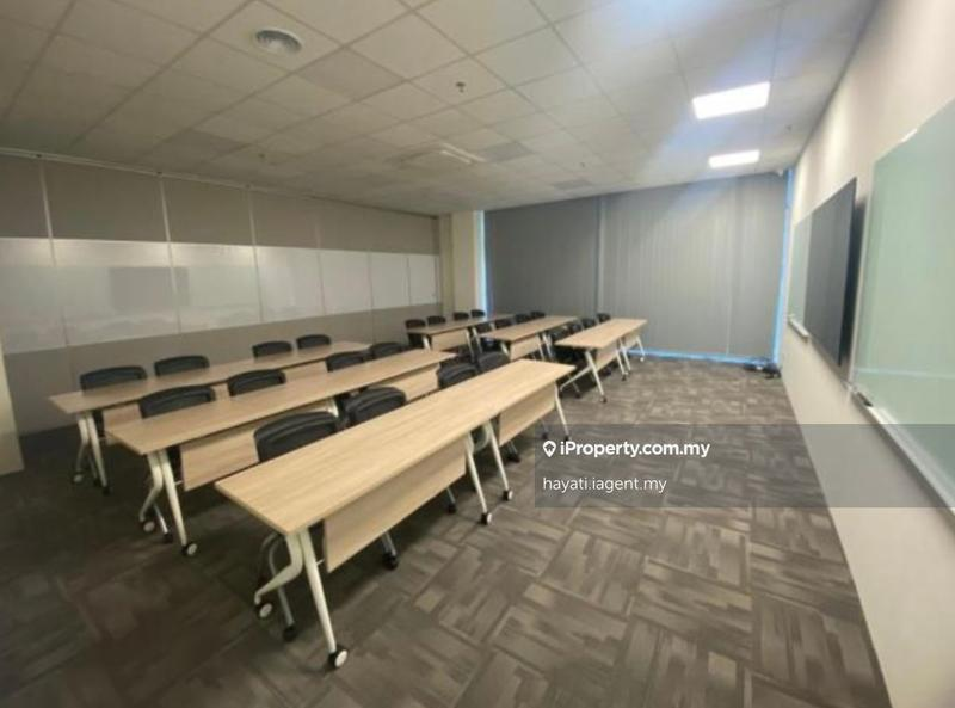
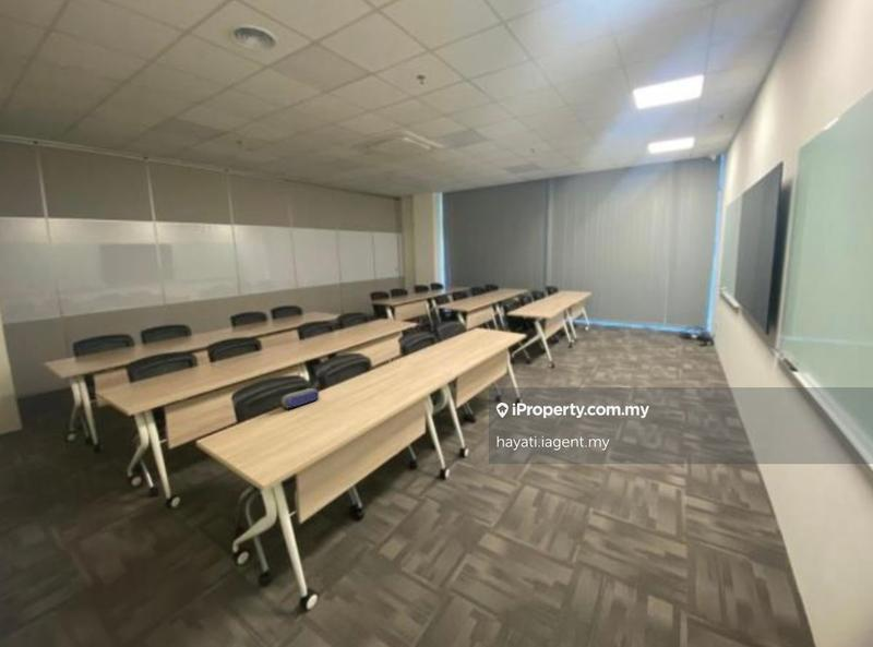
+ pencil case [279,387,320,409]
